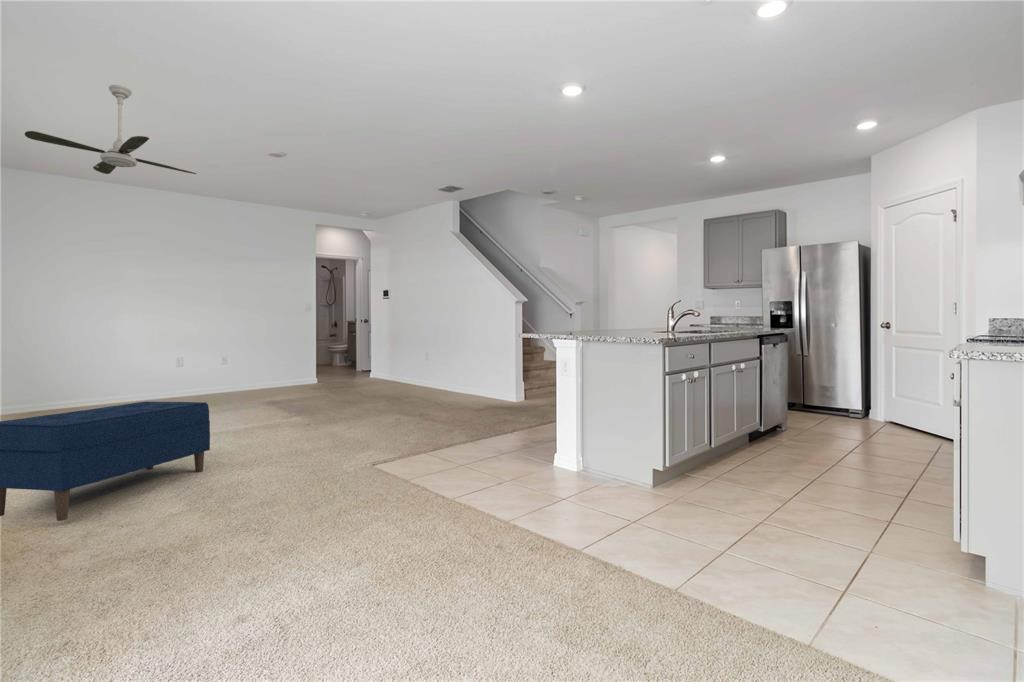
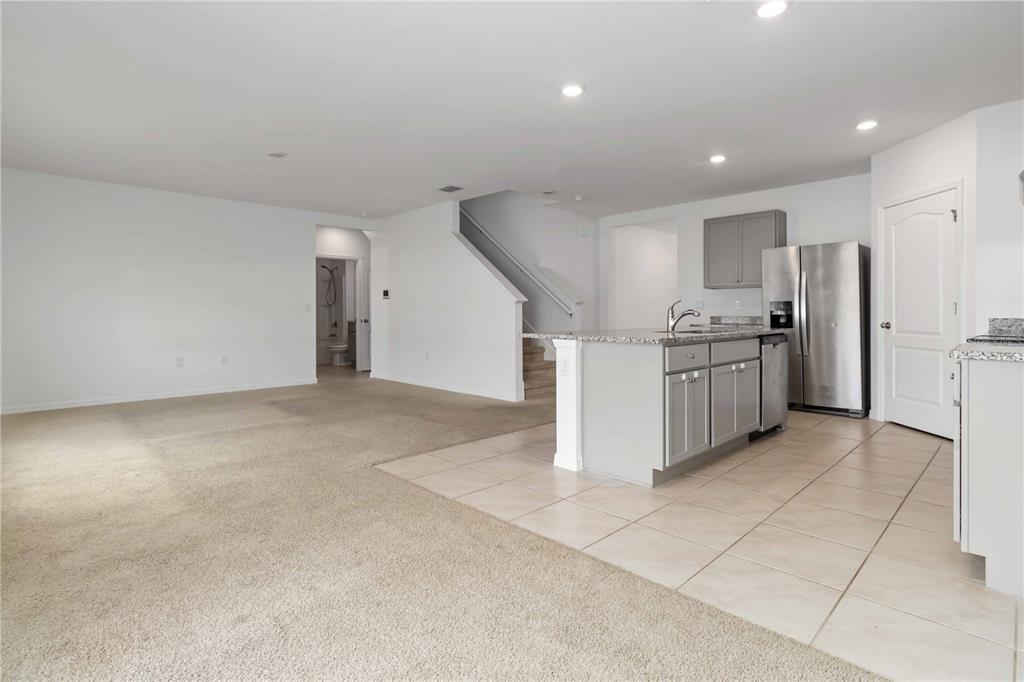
- bench [0,400,211,522]
- ceiling fan [24,84,198,175]
